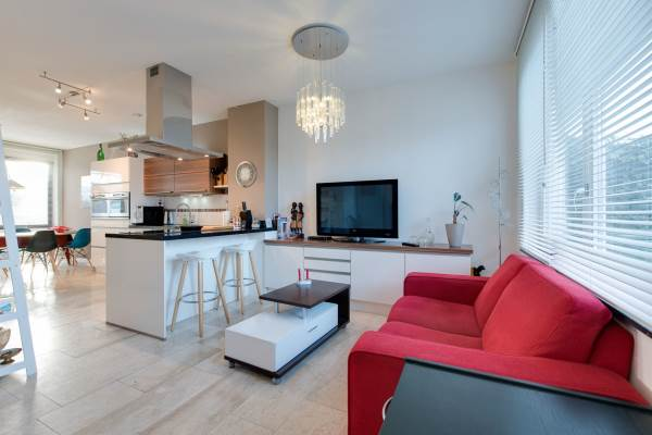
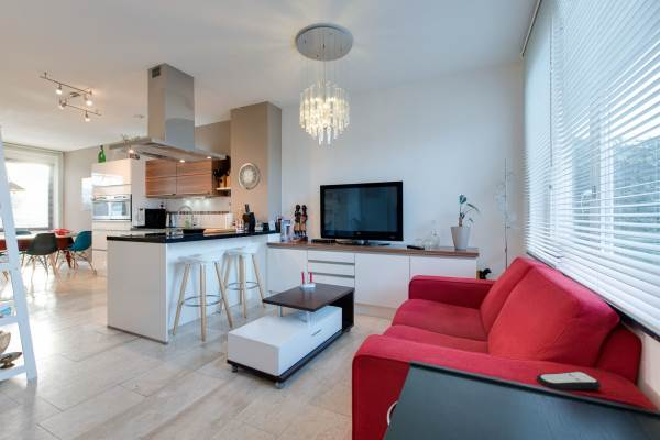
+ remote control [536,371,602,391]
